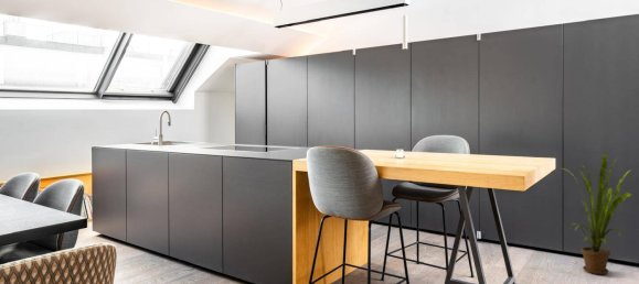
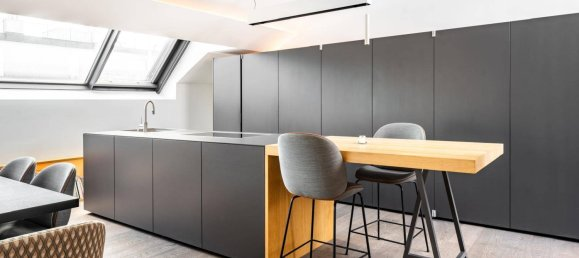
- house plant [561,152,632,275]
